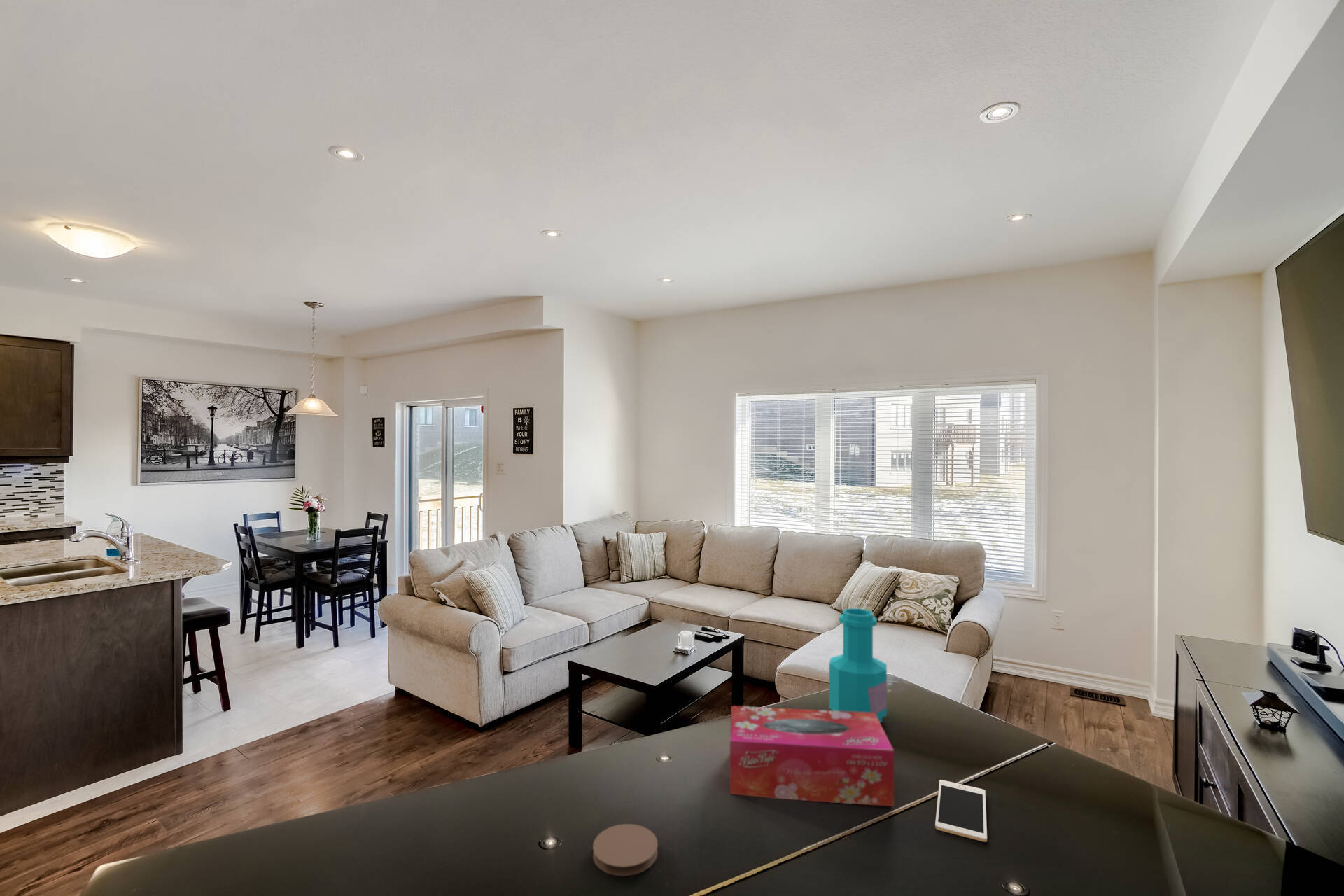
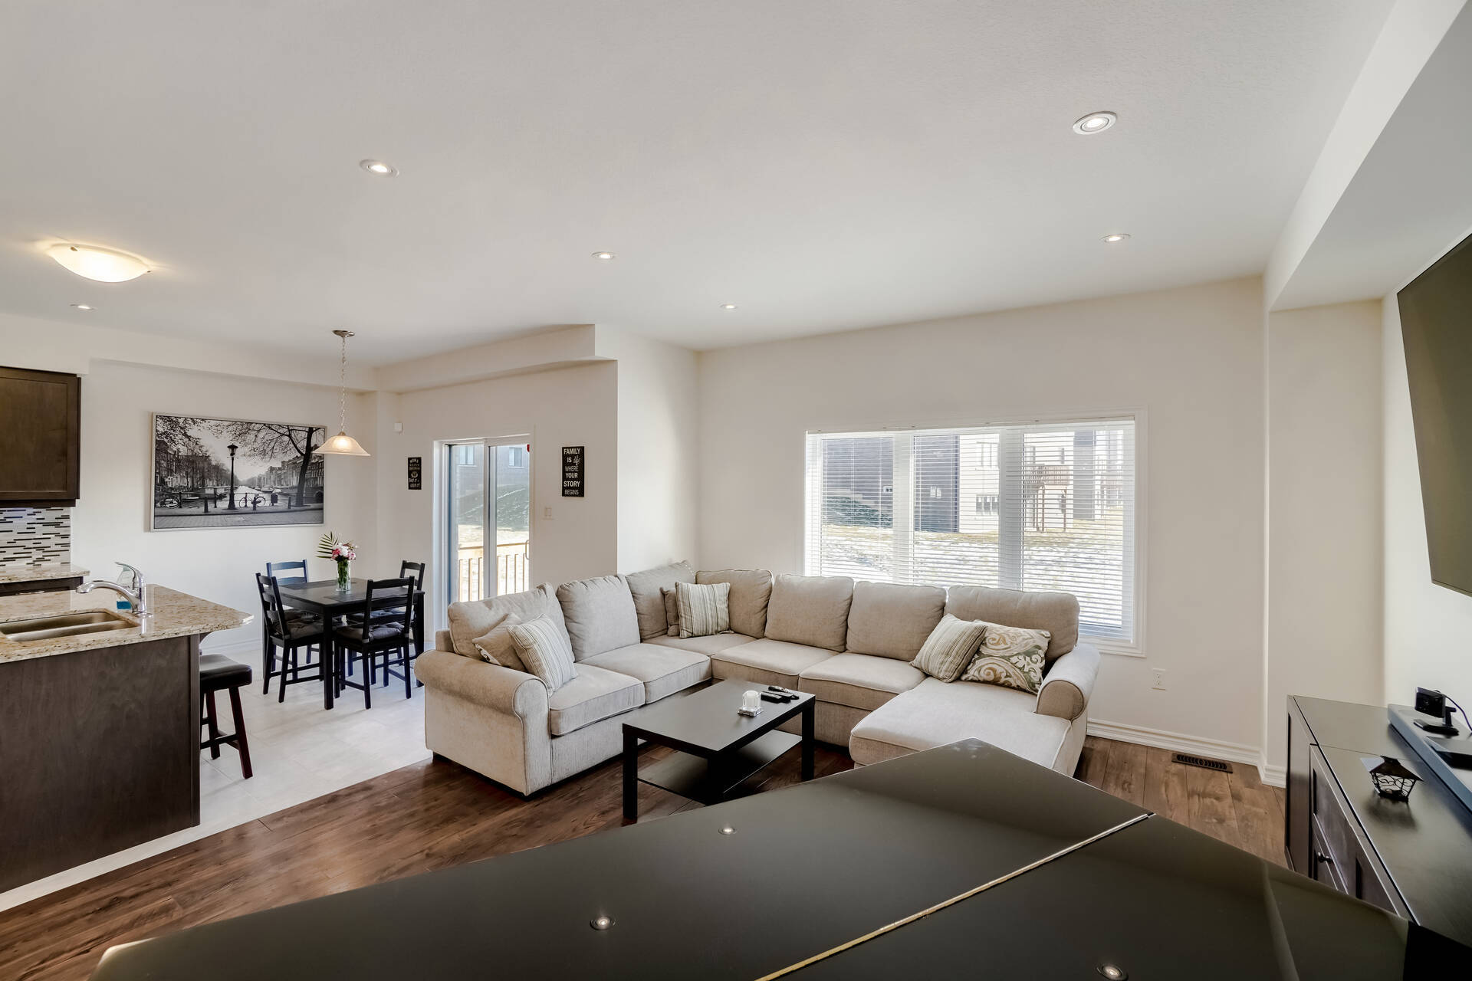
- tissue box [729,705,895,807]
- coaster [592,823,659,876]
- cell phone [935,779,988,843]
- bottle [828,608,888,724]
